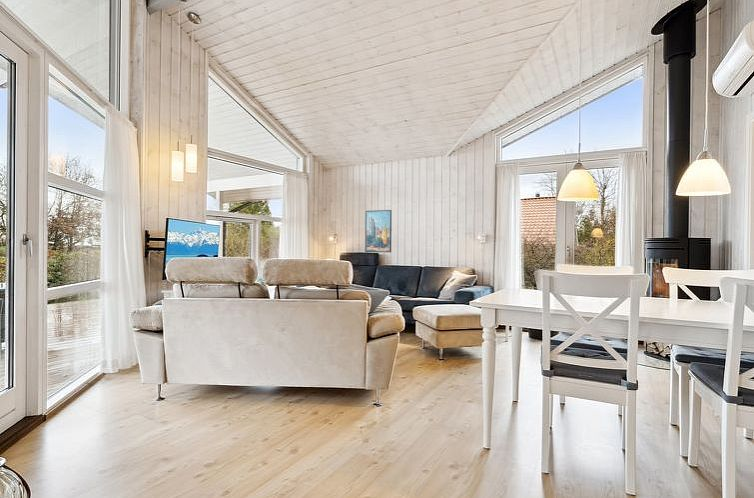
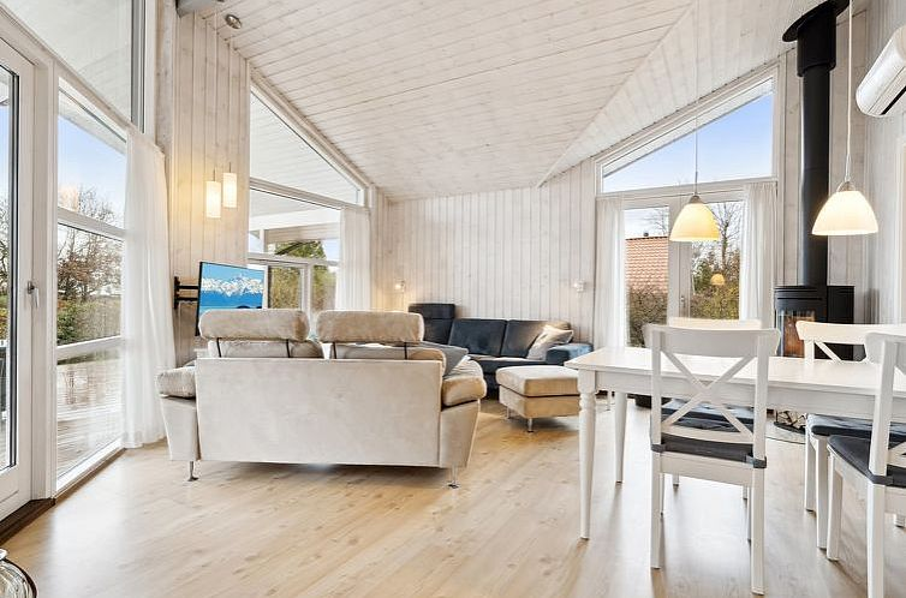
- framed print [364,209,393,253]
